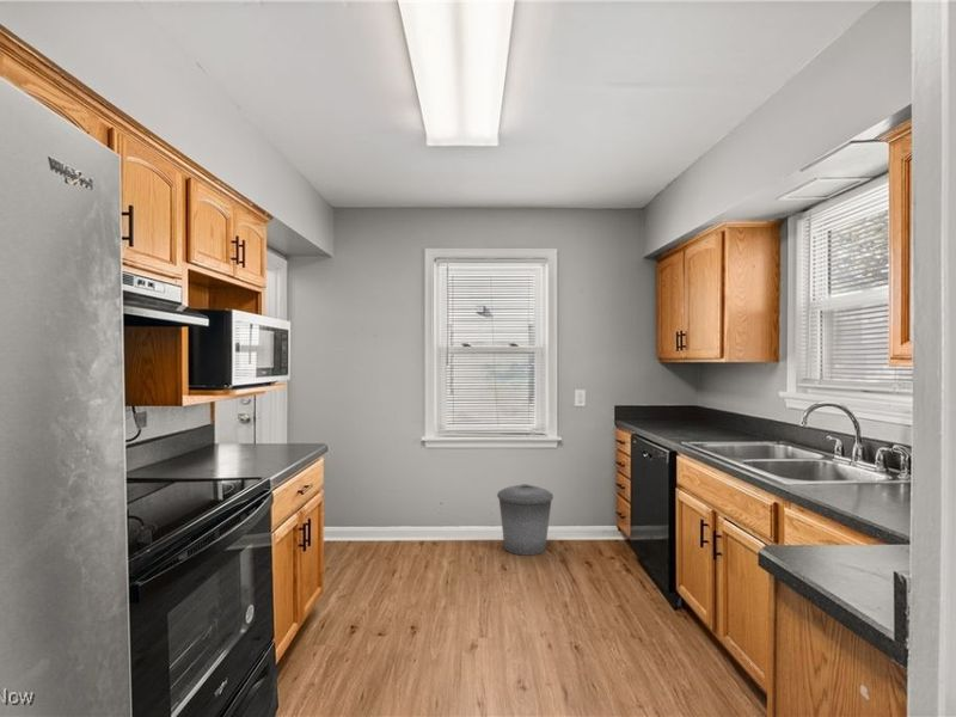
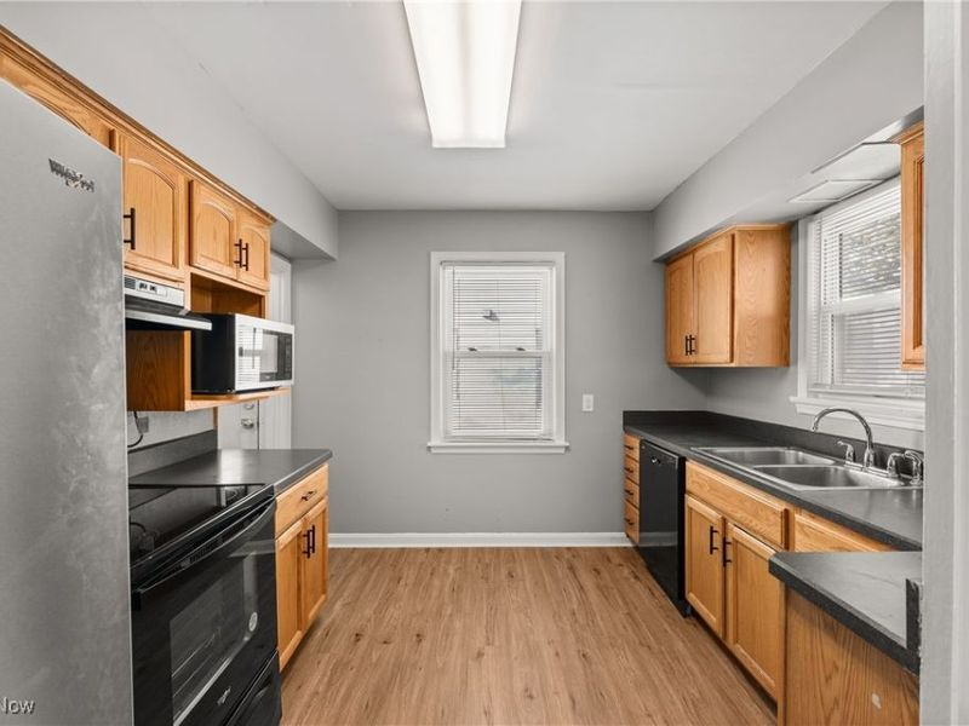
- trash can [496,483,554,557]
